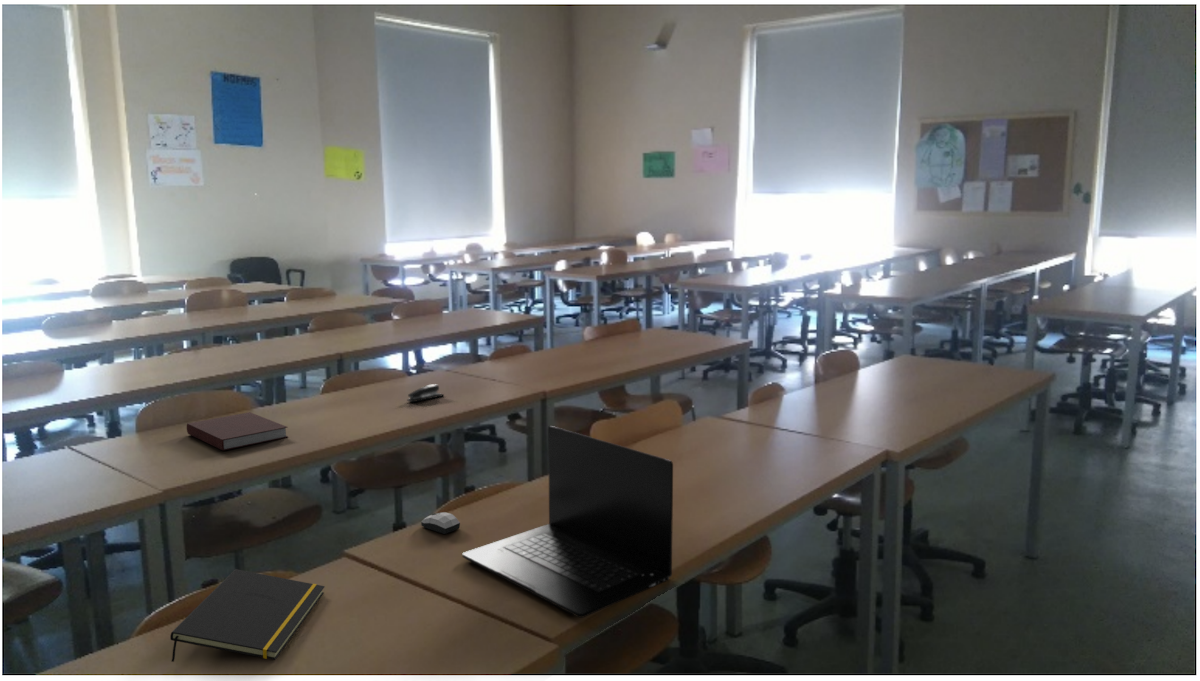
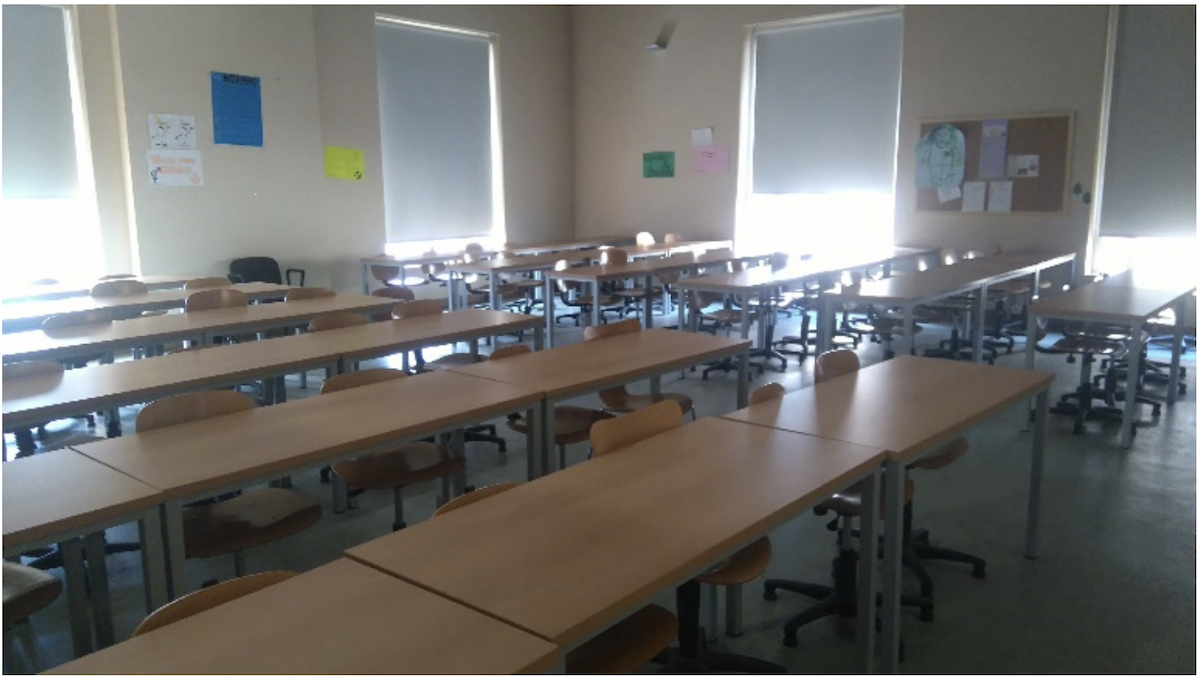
- laptop [461,425,674,619]
- computer mouse [420,511,461,535]
- stapler [406,383,445,403]
- notepad [169,568,326,663]
- notebook [186,411,289,452]
